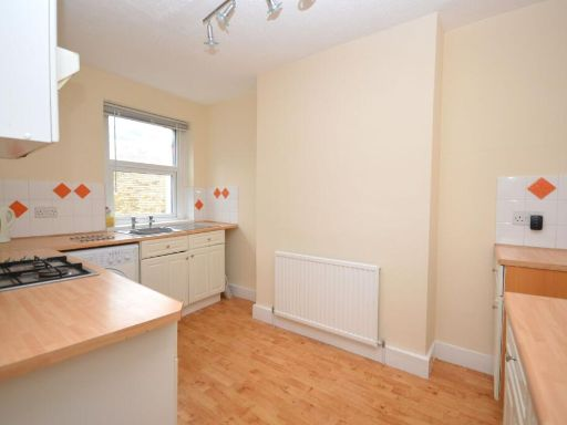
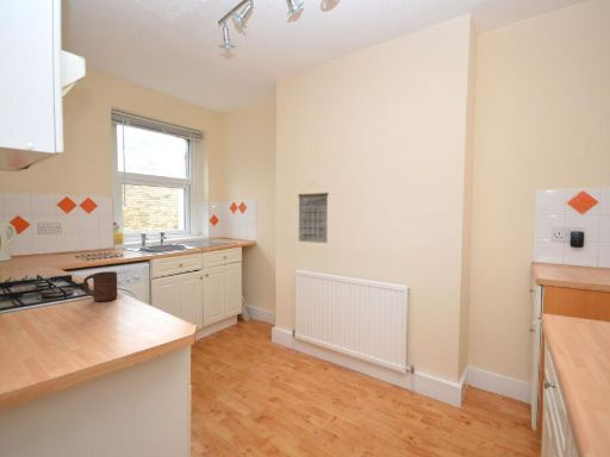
+ calendar [297,182,330,244]
+ cup [82,270,118,302]
